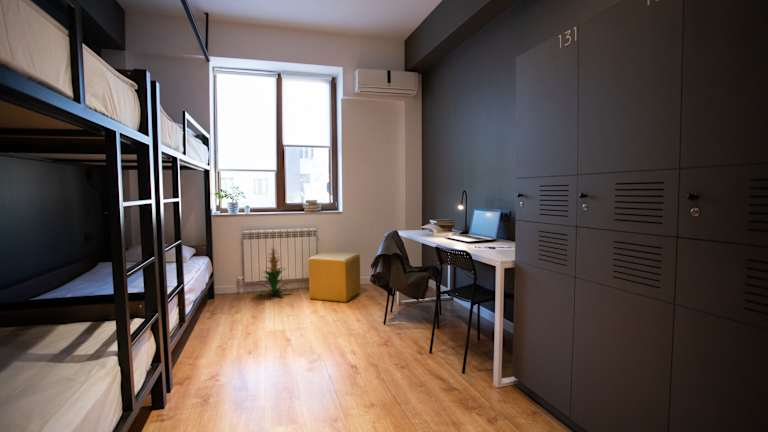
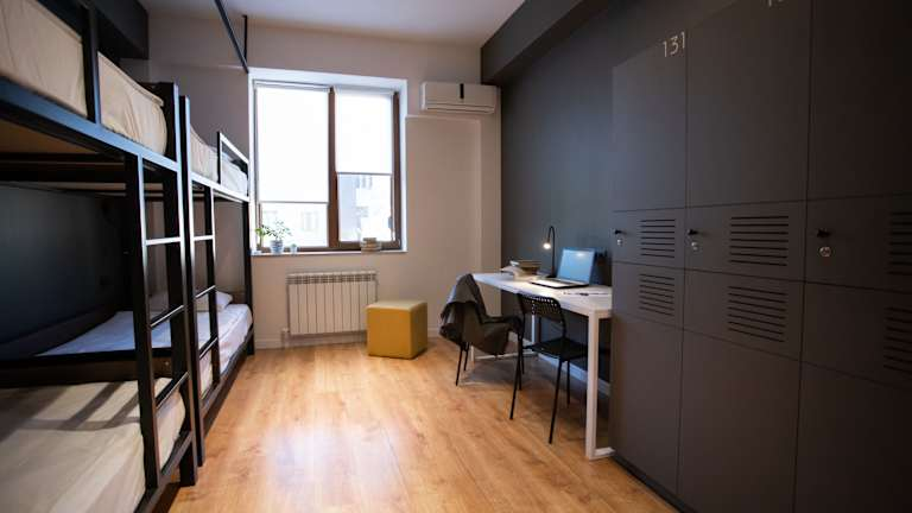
- indoor plant [257,245,293,298]
